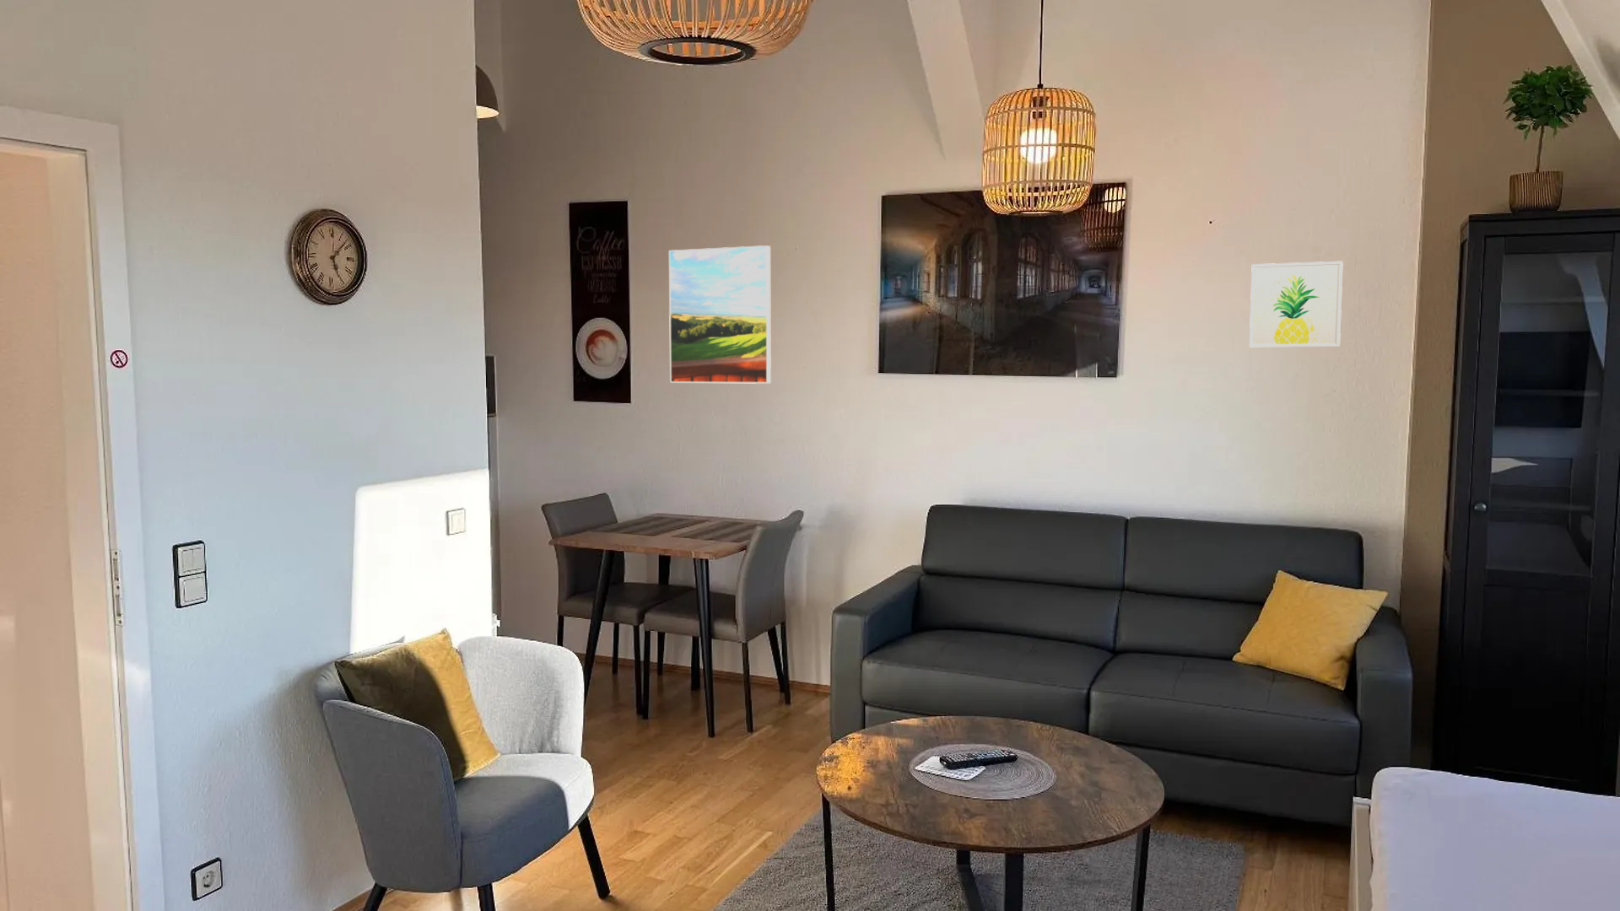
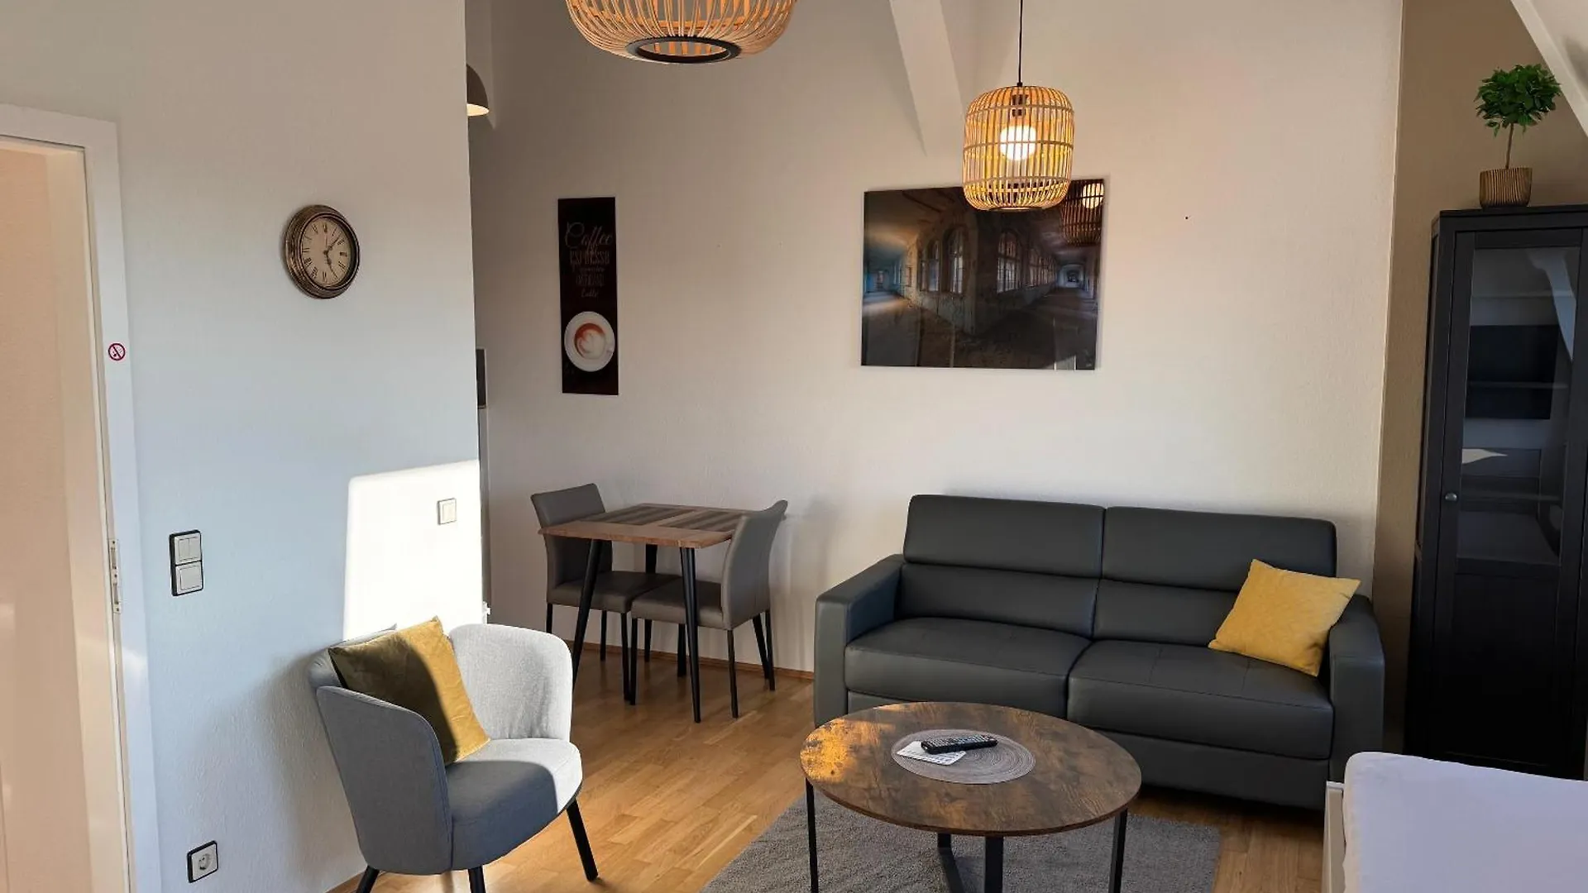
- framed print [669,245,772,385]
- wall art [1248,260,1344,347]
